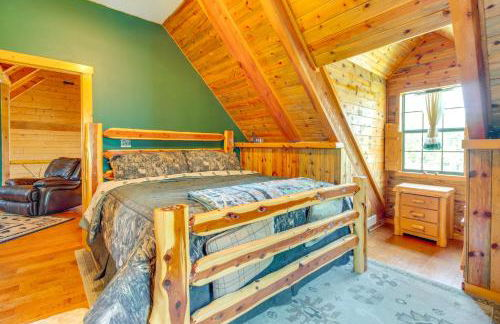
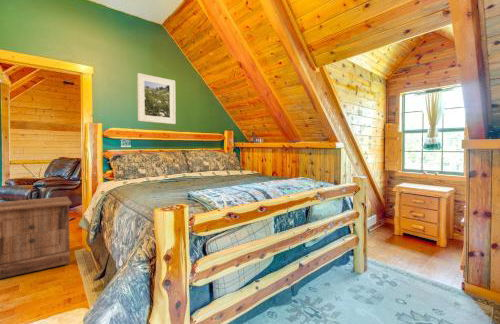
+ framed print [136,72,177,125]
+ nightstand [0,196,73,280]
